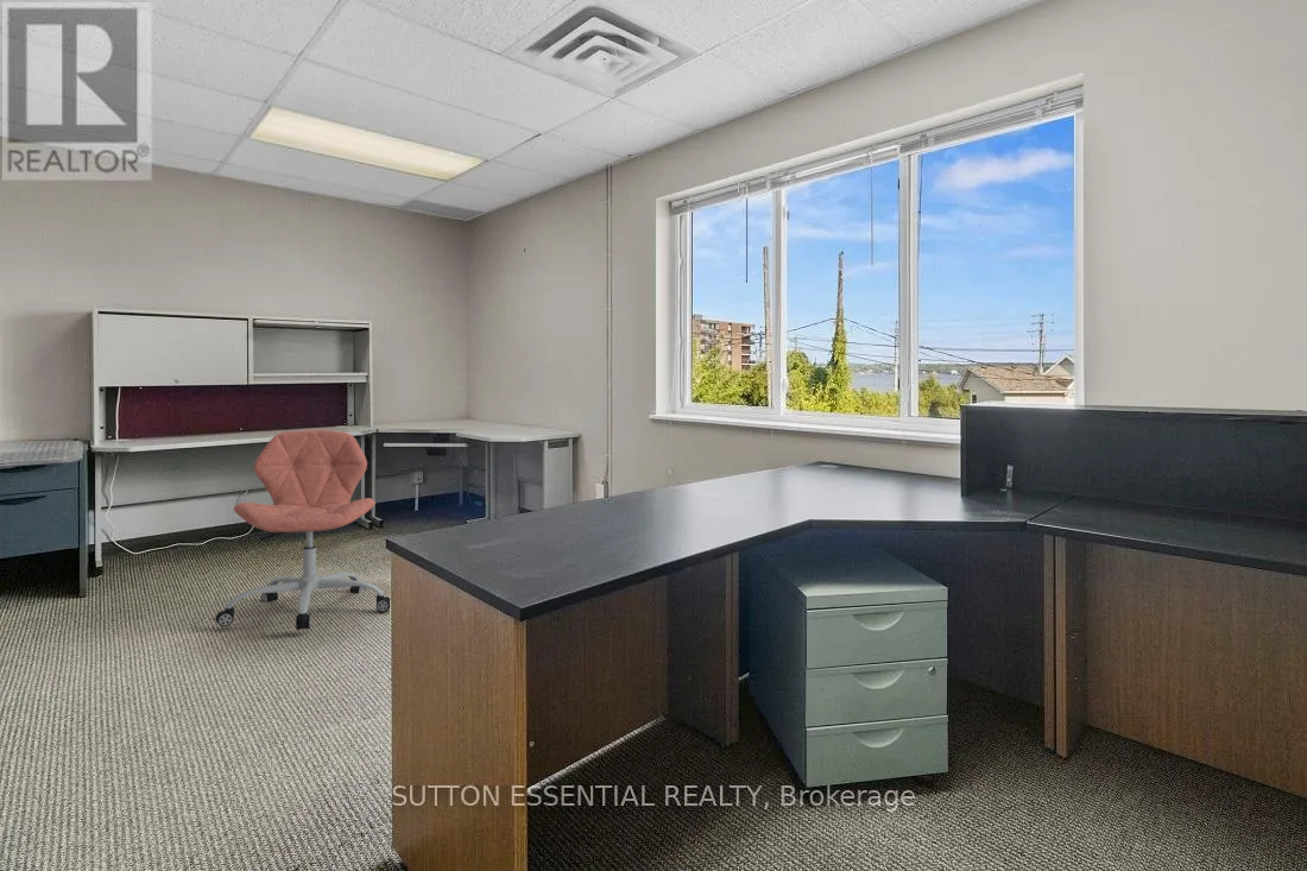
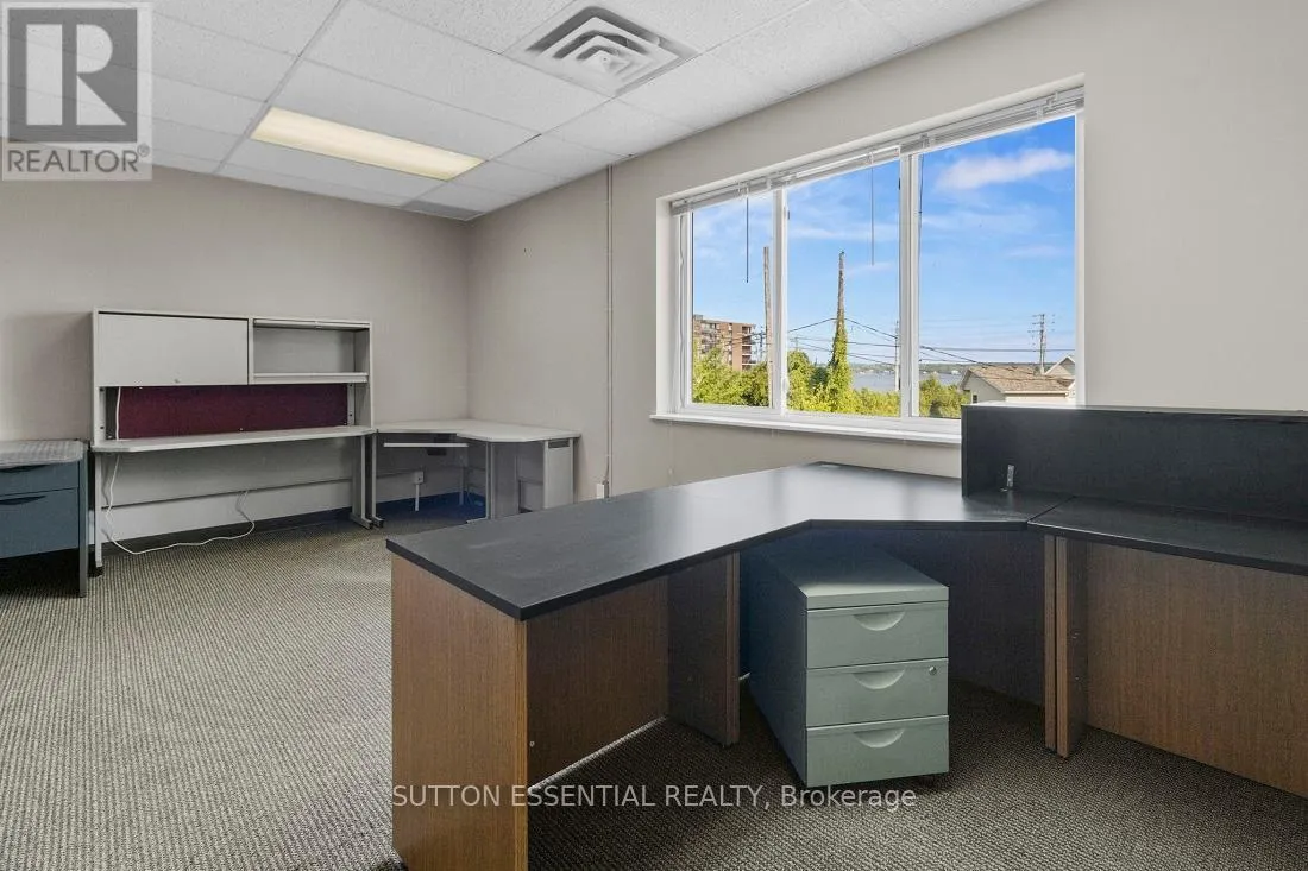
- office chair [214,429,391,631]
